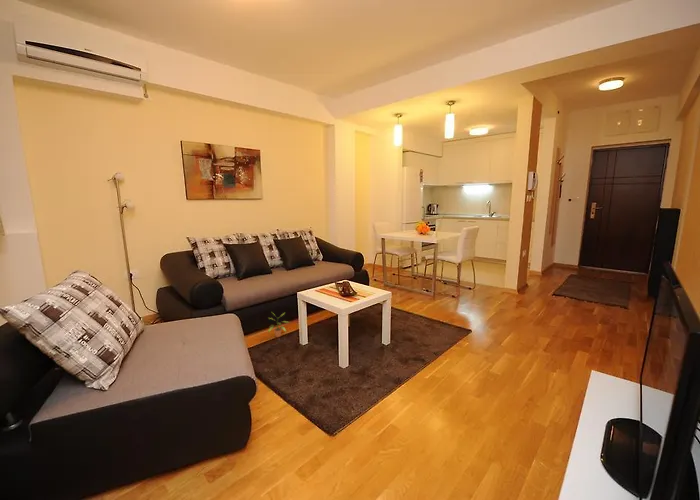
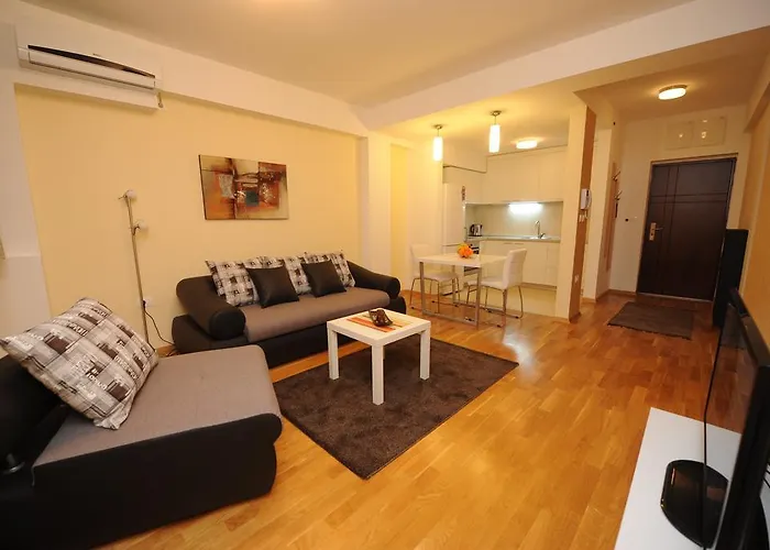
- potted plant [267,311,291,338]
